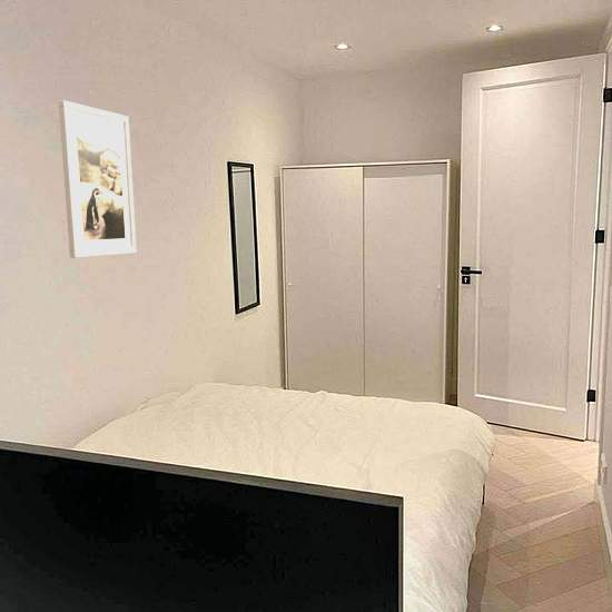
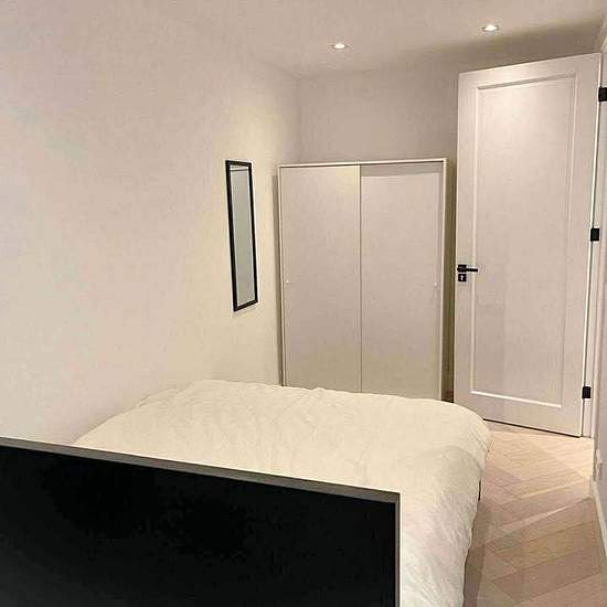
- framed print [58,99,138,259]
